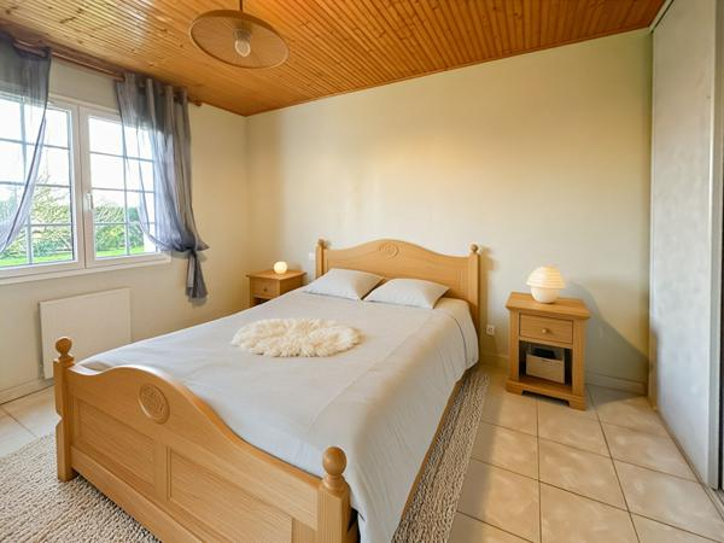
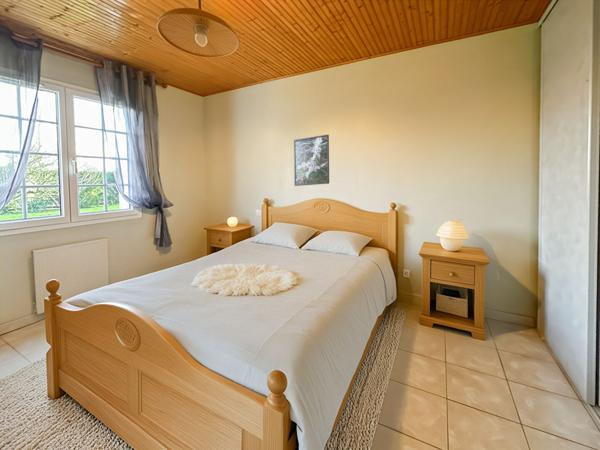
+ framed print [293,134,330,187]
